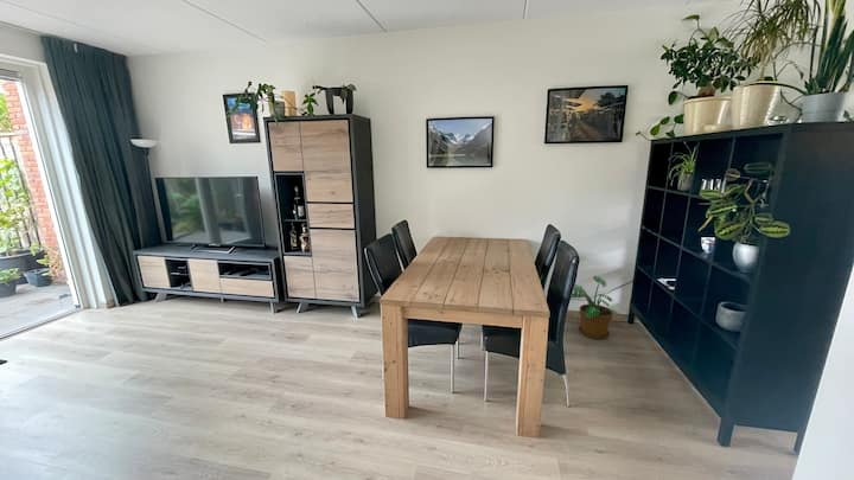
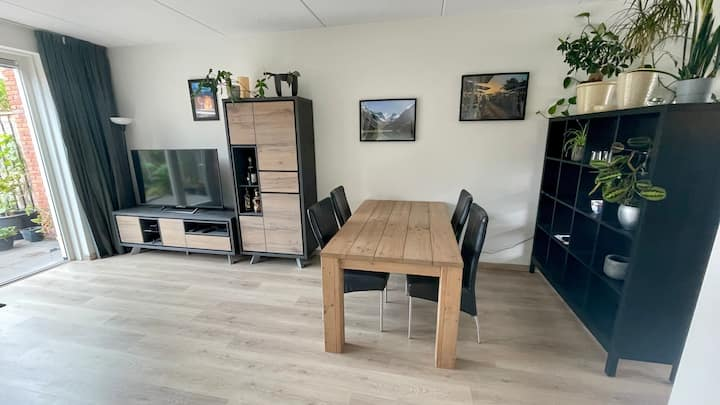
- potted plant [571,275,620,340]
